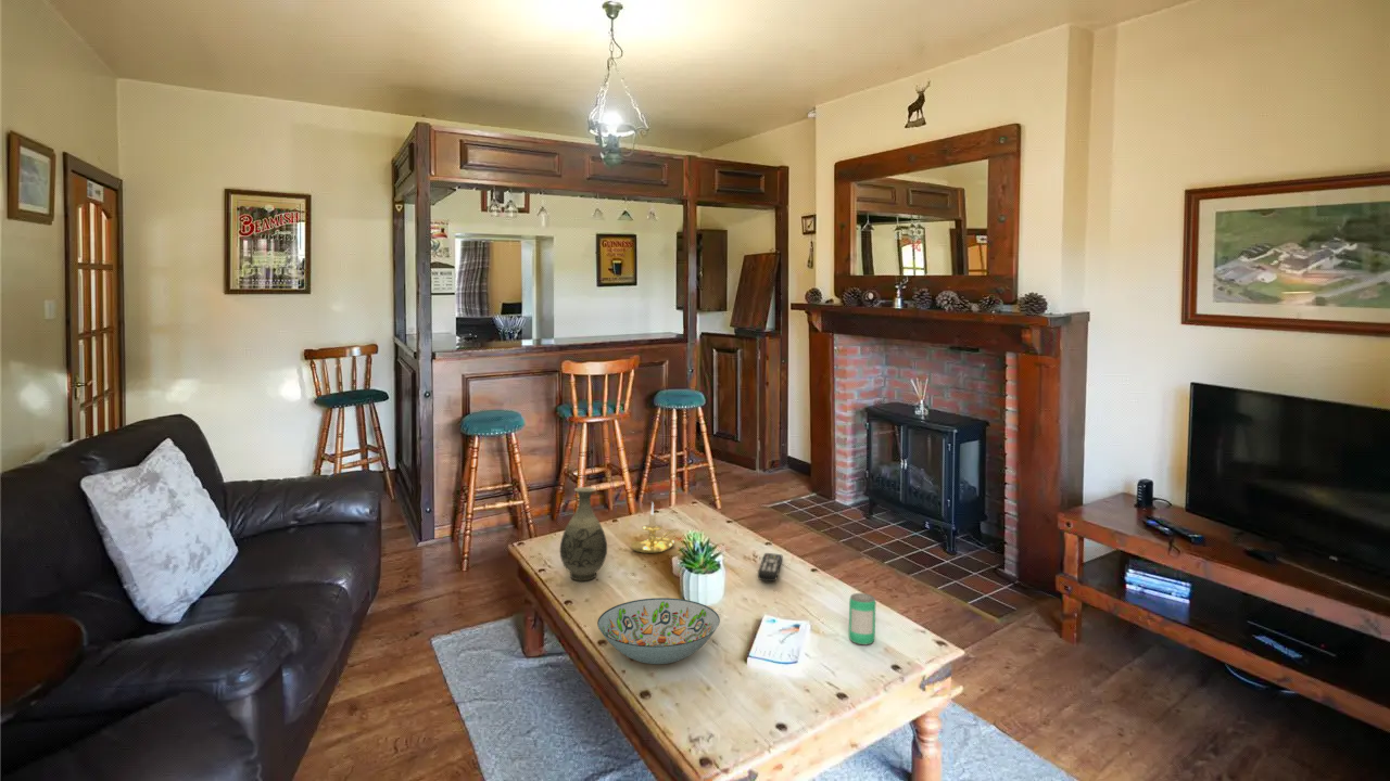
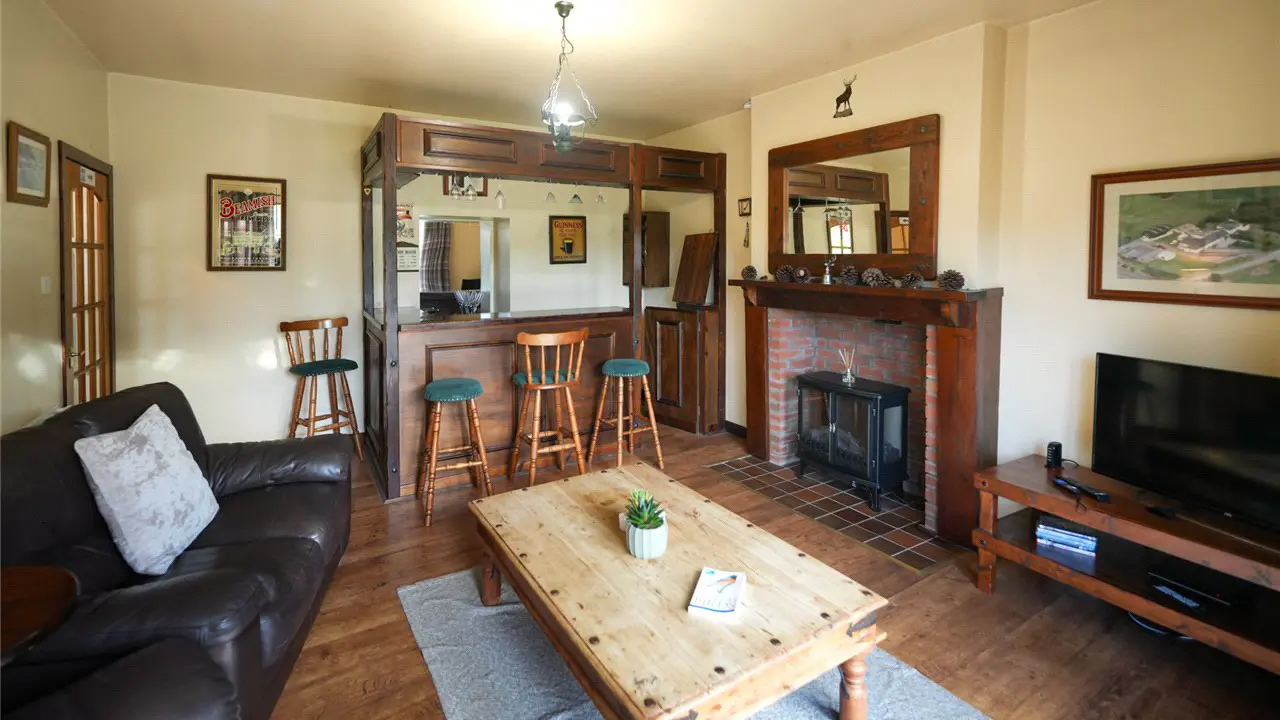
- beverage can [848,592,876,645]
- remote control [757,552,783,582]
- decorative bowl [596,597,721,665]
- candle holder [629,501,680,554]
- vase [559,486,608,581]
